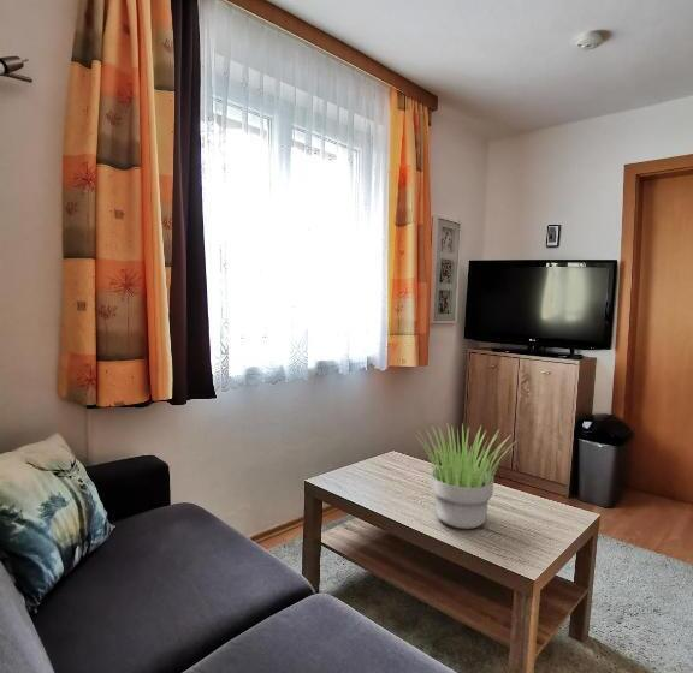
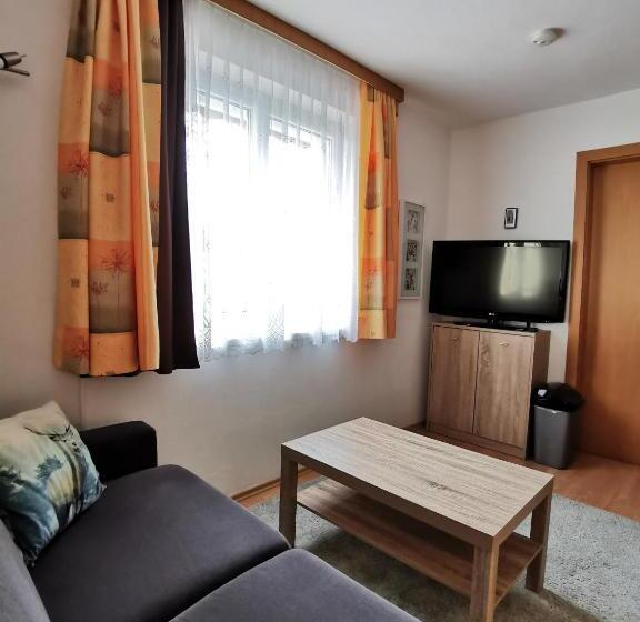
- potted plant [416,422,517,530]
